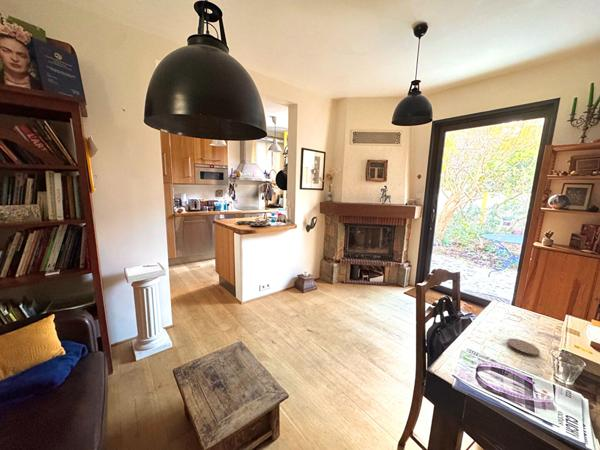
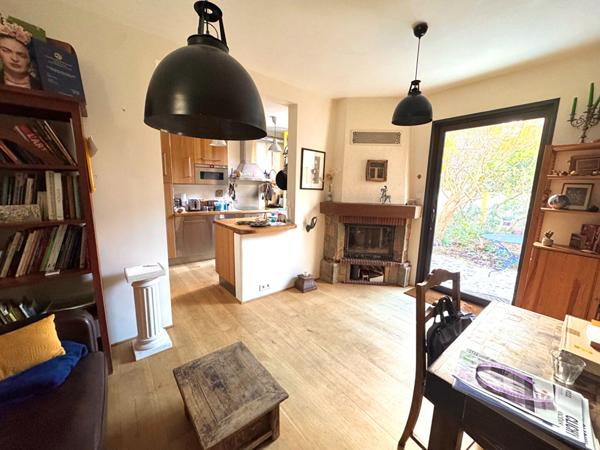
- coaster [506,338,541,358]
